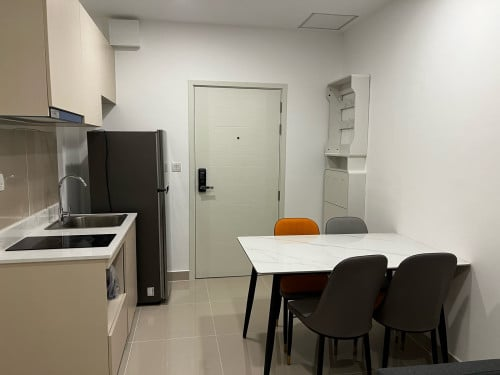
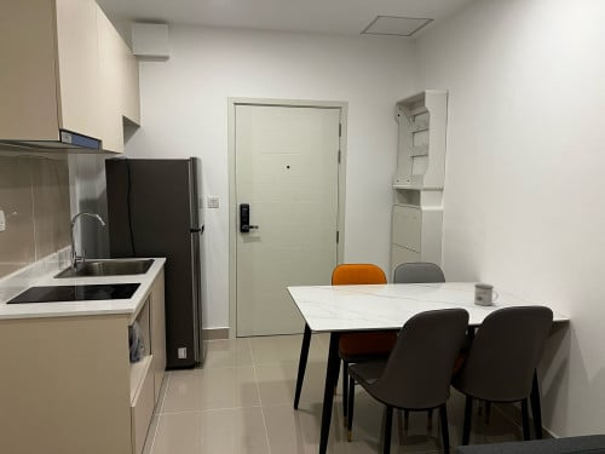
+ mug [473,283,499,306]
